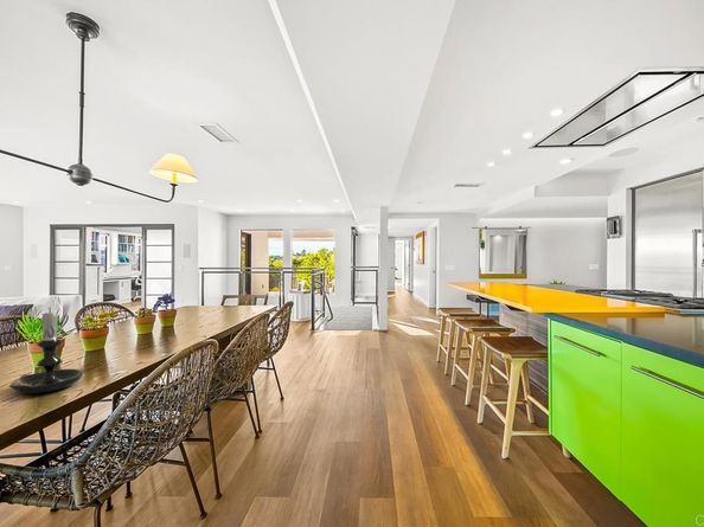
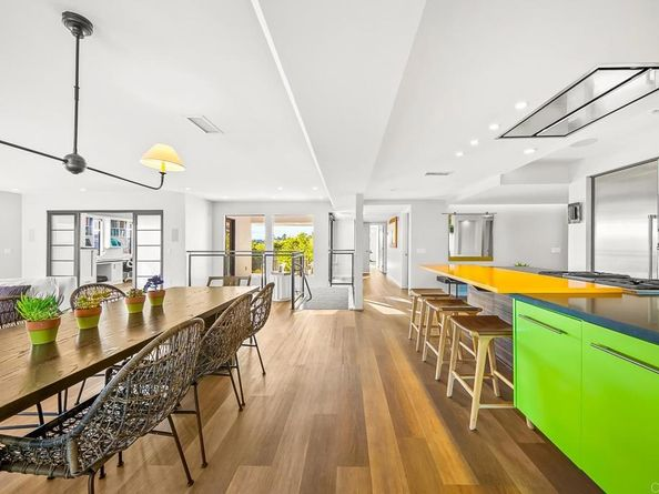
- candle holder [8,307,84,394]
